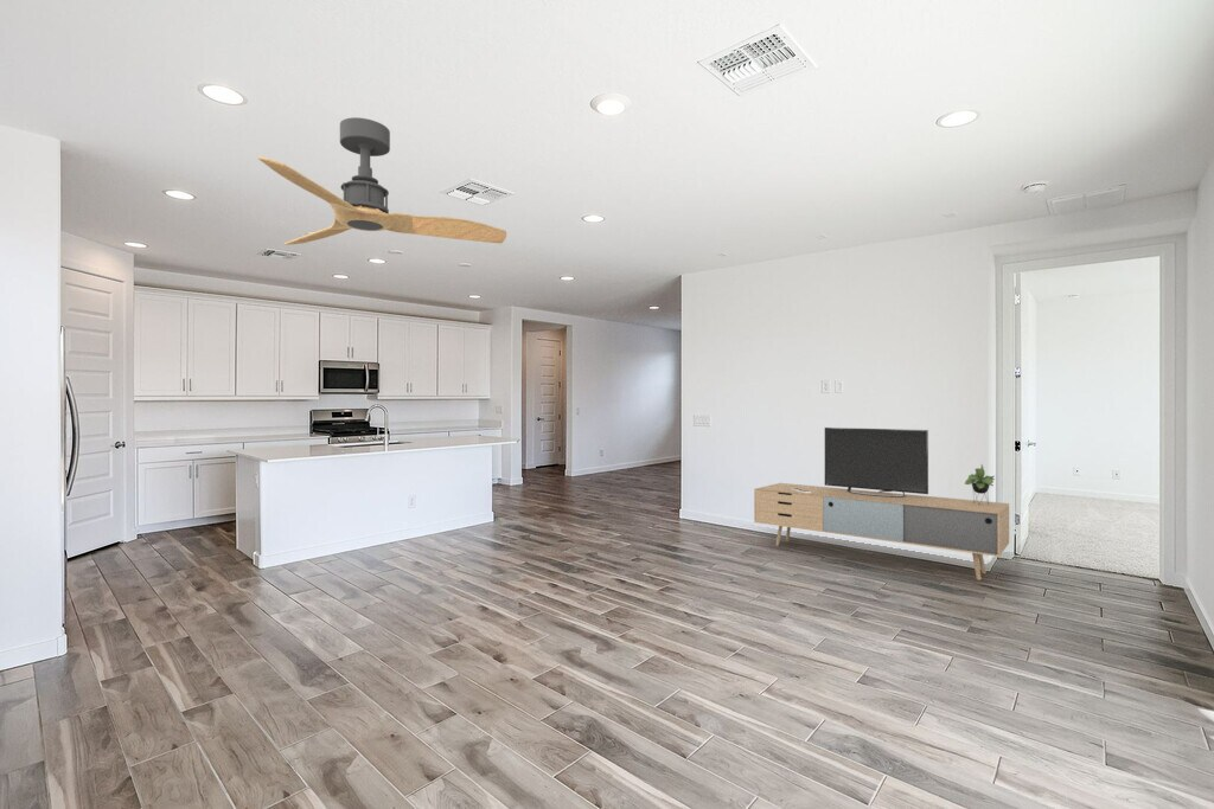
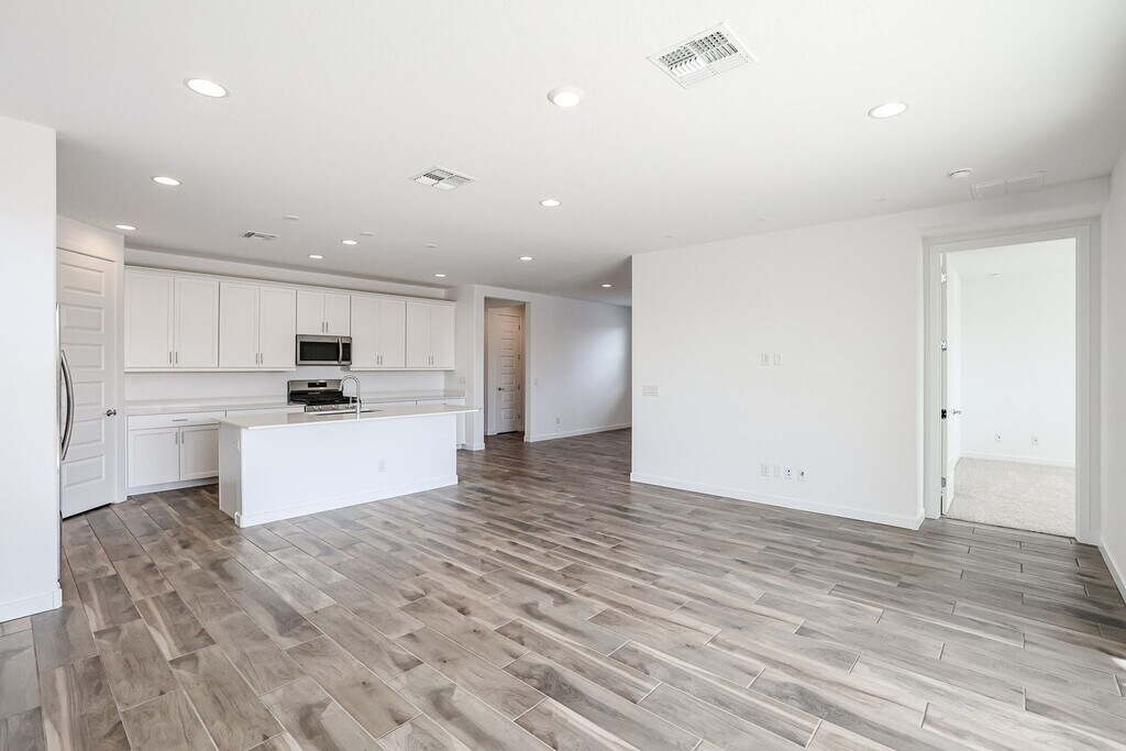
- media console [753,426,1010,582]
- ceiling fan [257,116,507,246]
